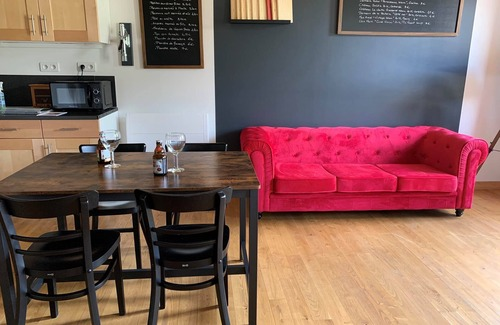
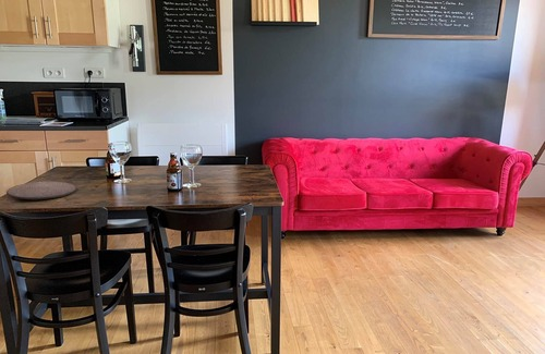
+ plate [5,181,77,200]
